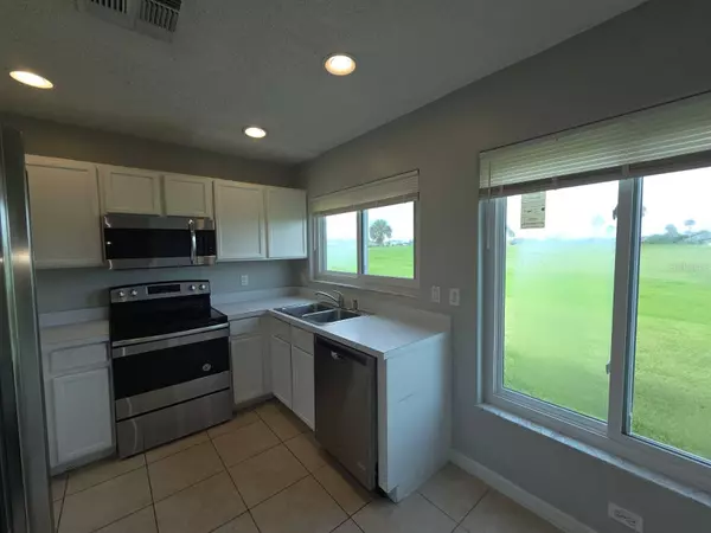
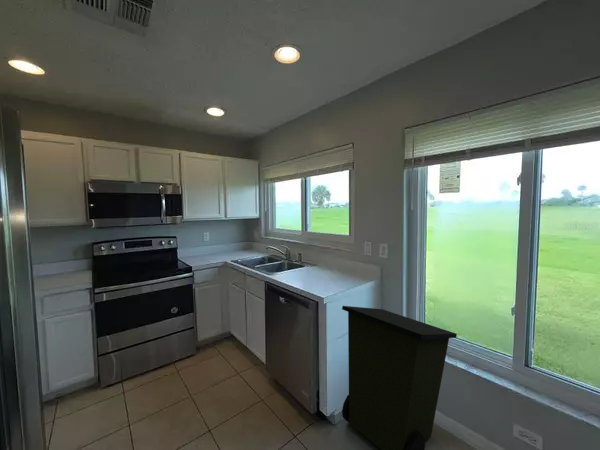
+ trash can [341,305,458,450]
